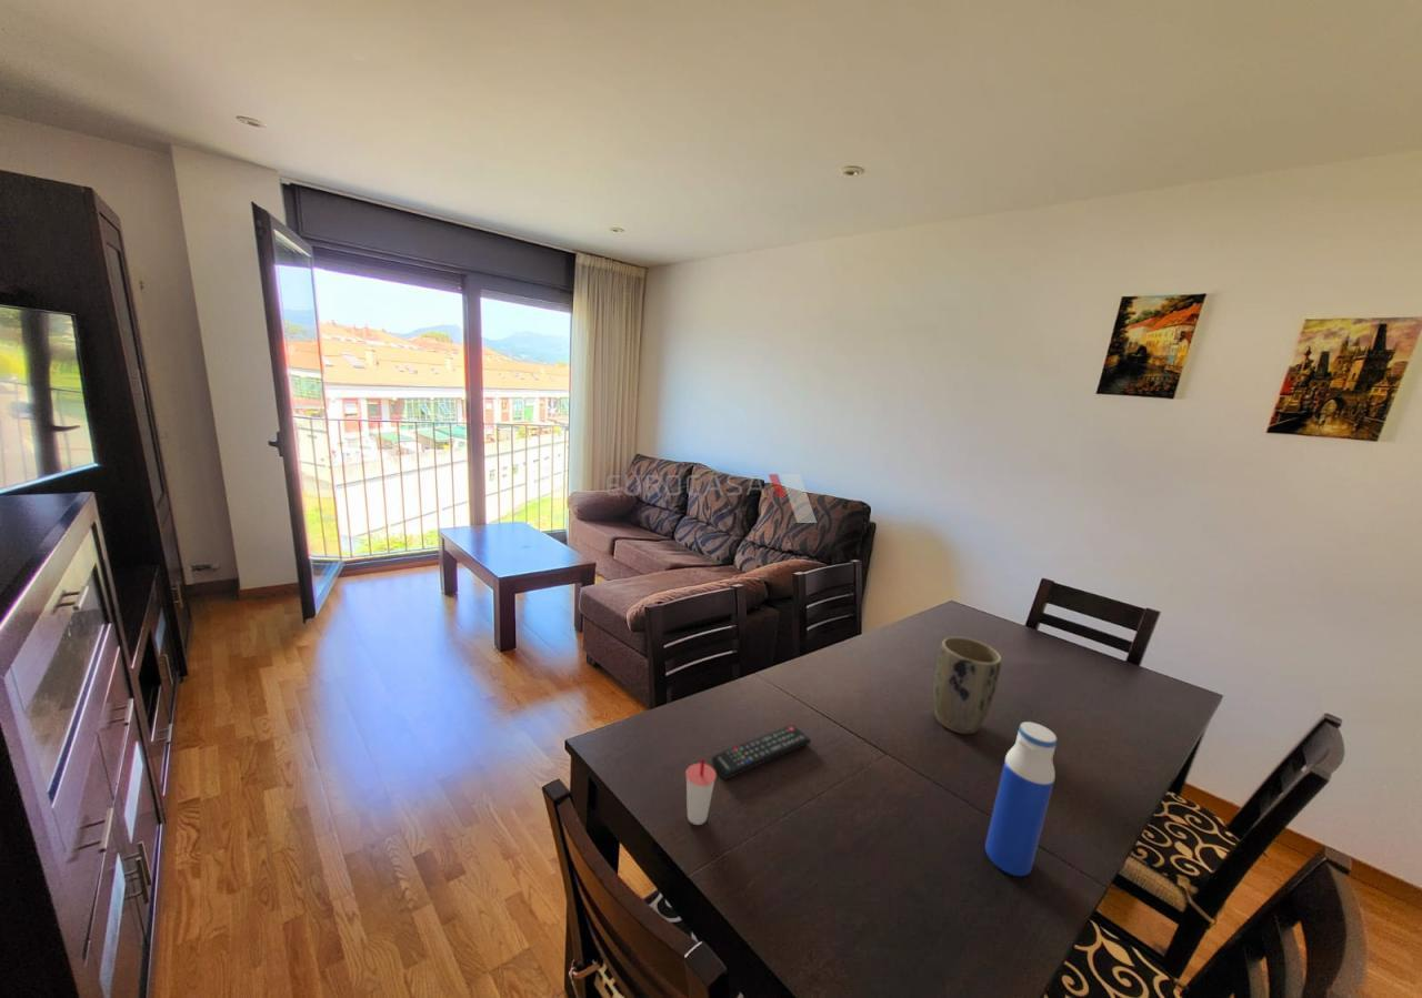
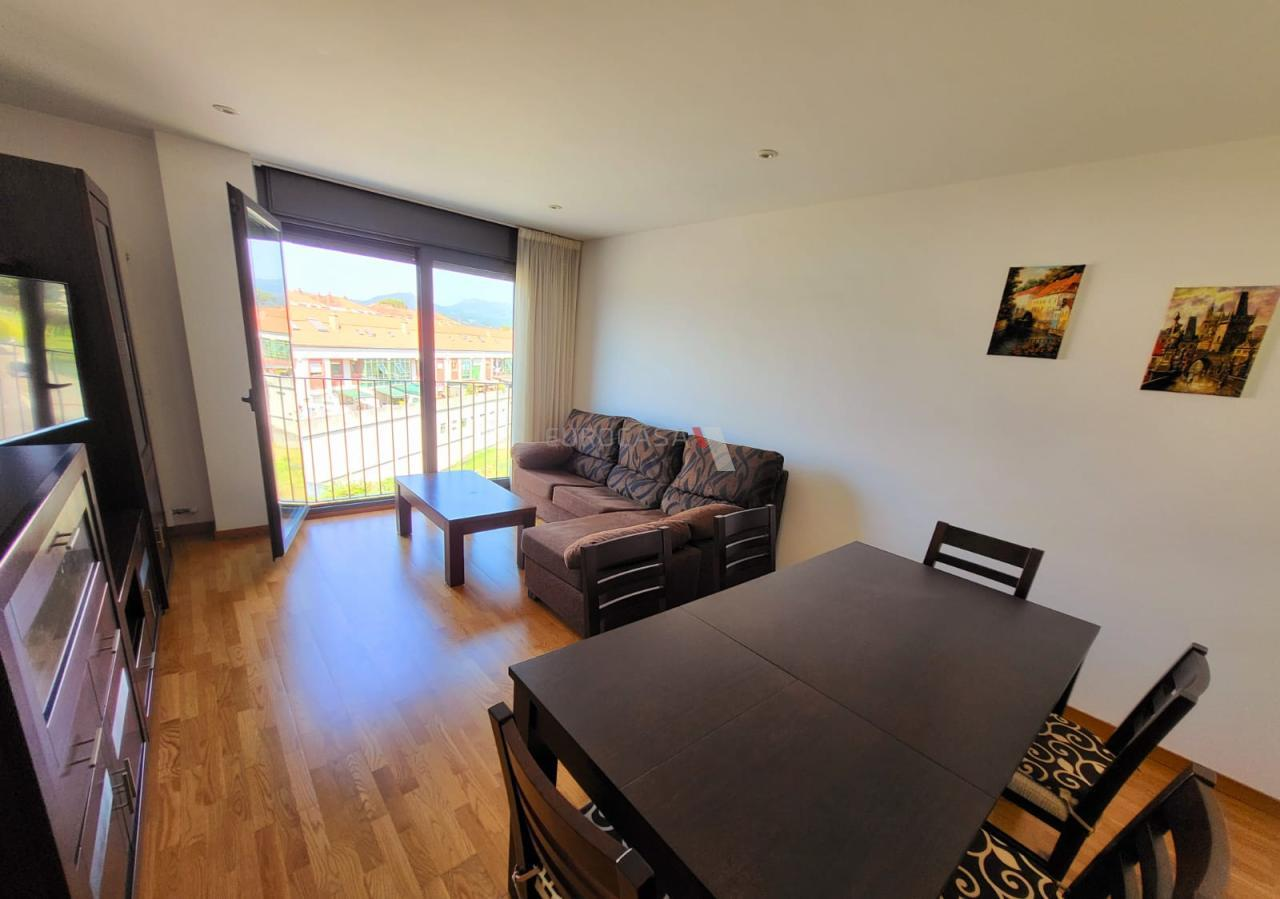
- plant pot [932,636,1002,736]
- water bottle [984,720,1059,877]
- cup [684,758,718,826]
- remote control [711,724,812,780]
